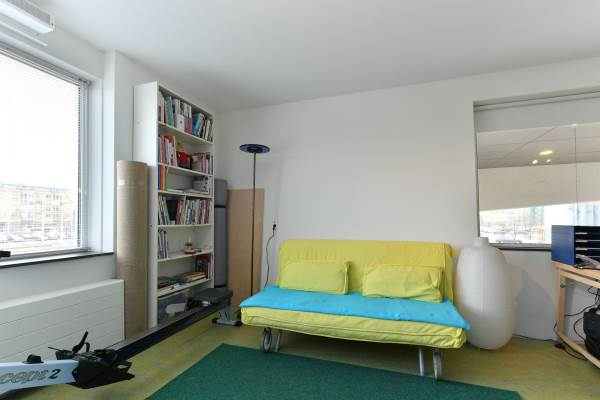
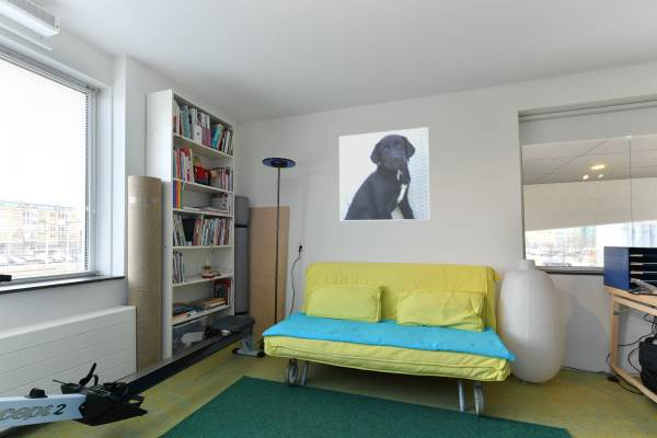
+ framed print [338,126,430,222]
